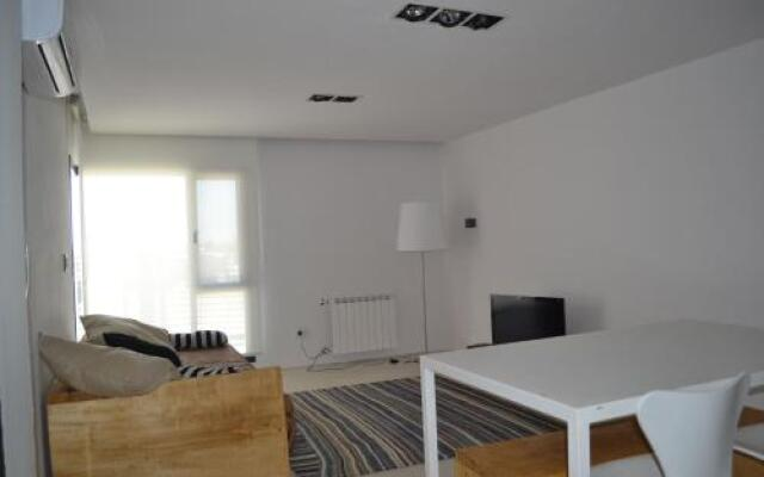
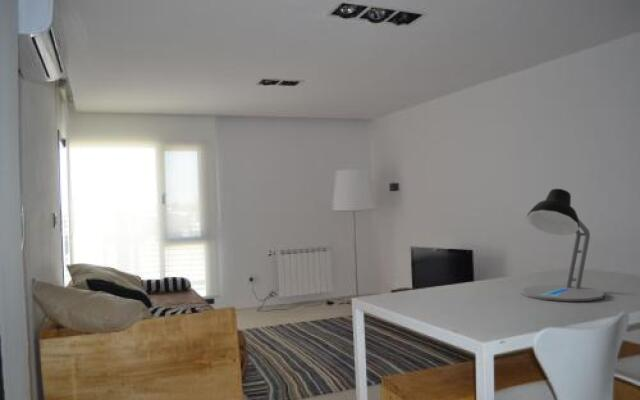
+ desk lamp [520,188,605,302]
